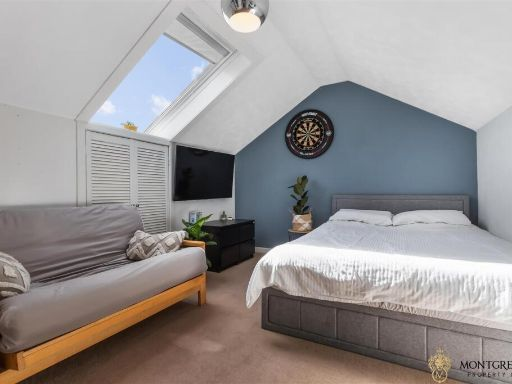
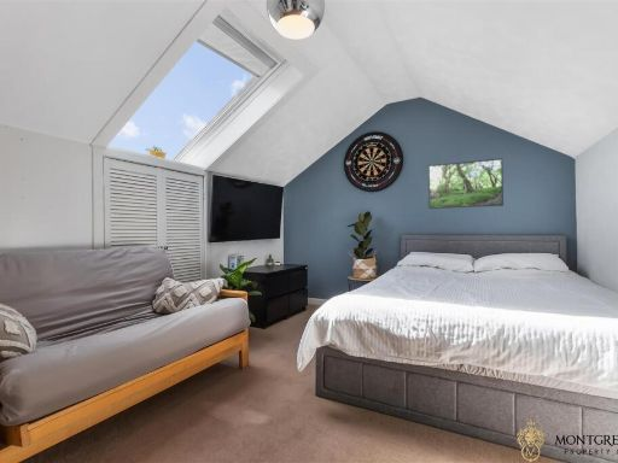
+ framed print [427,157,505,210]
